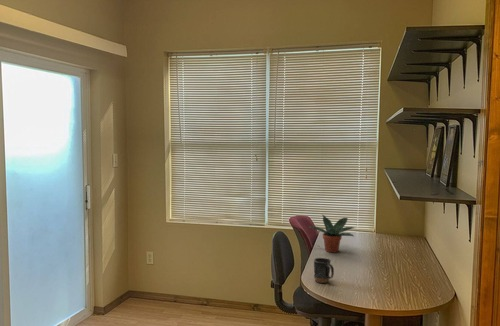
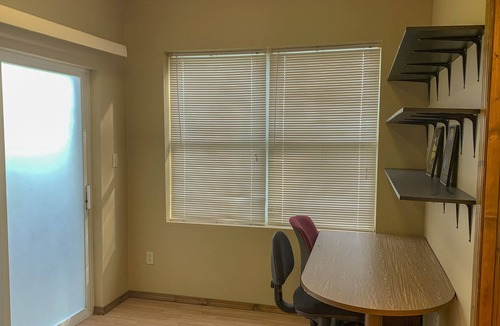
- mug [313,257,335,284]
- potted plant [307,214,355,254]
